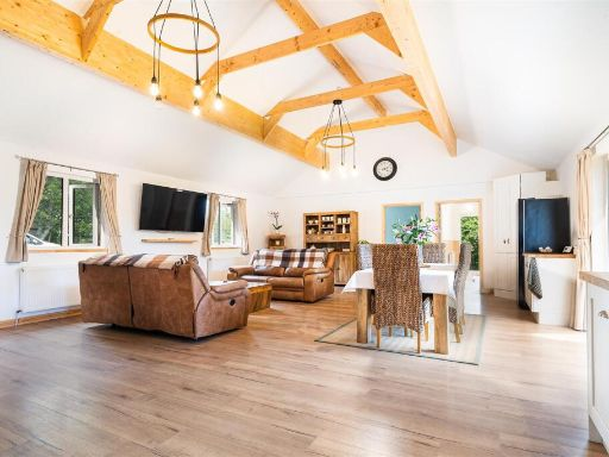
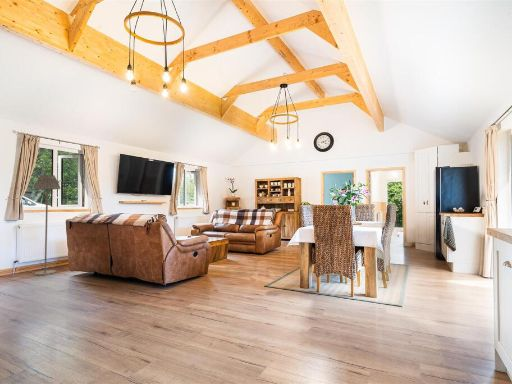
+ floor lamp [33,174,62,276]
